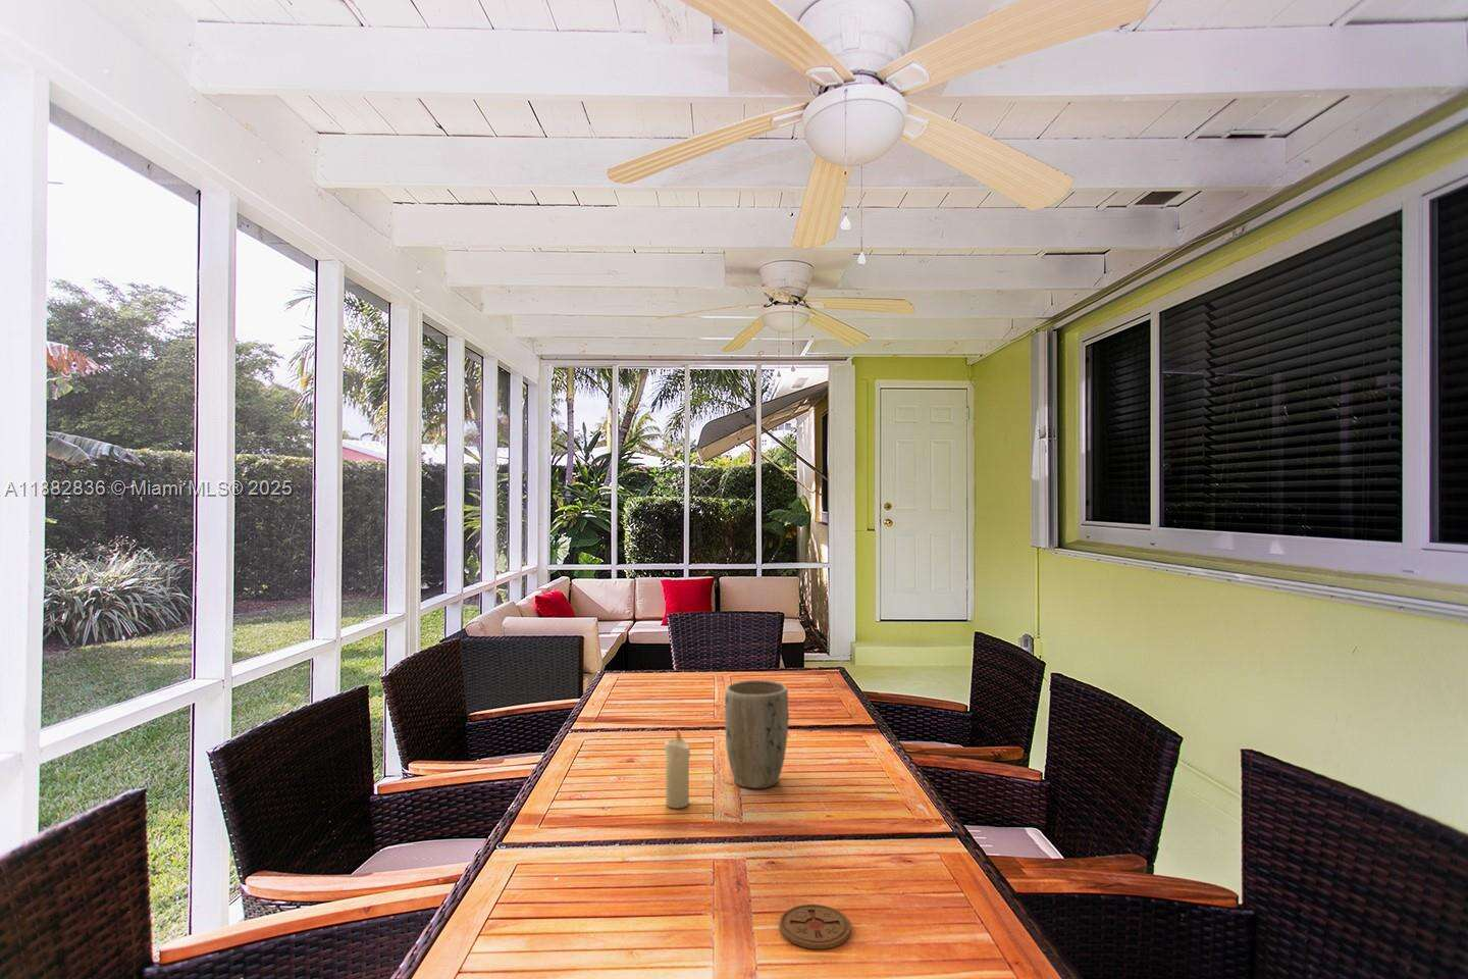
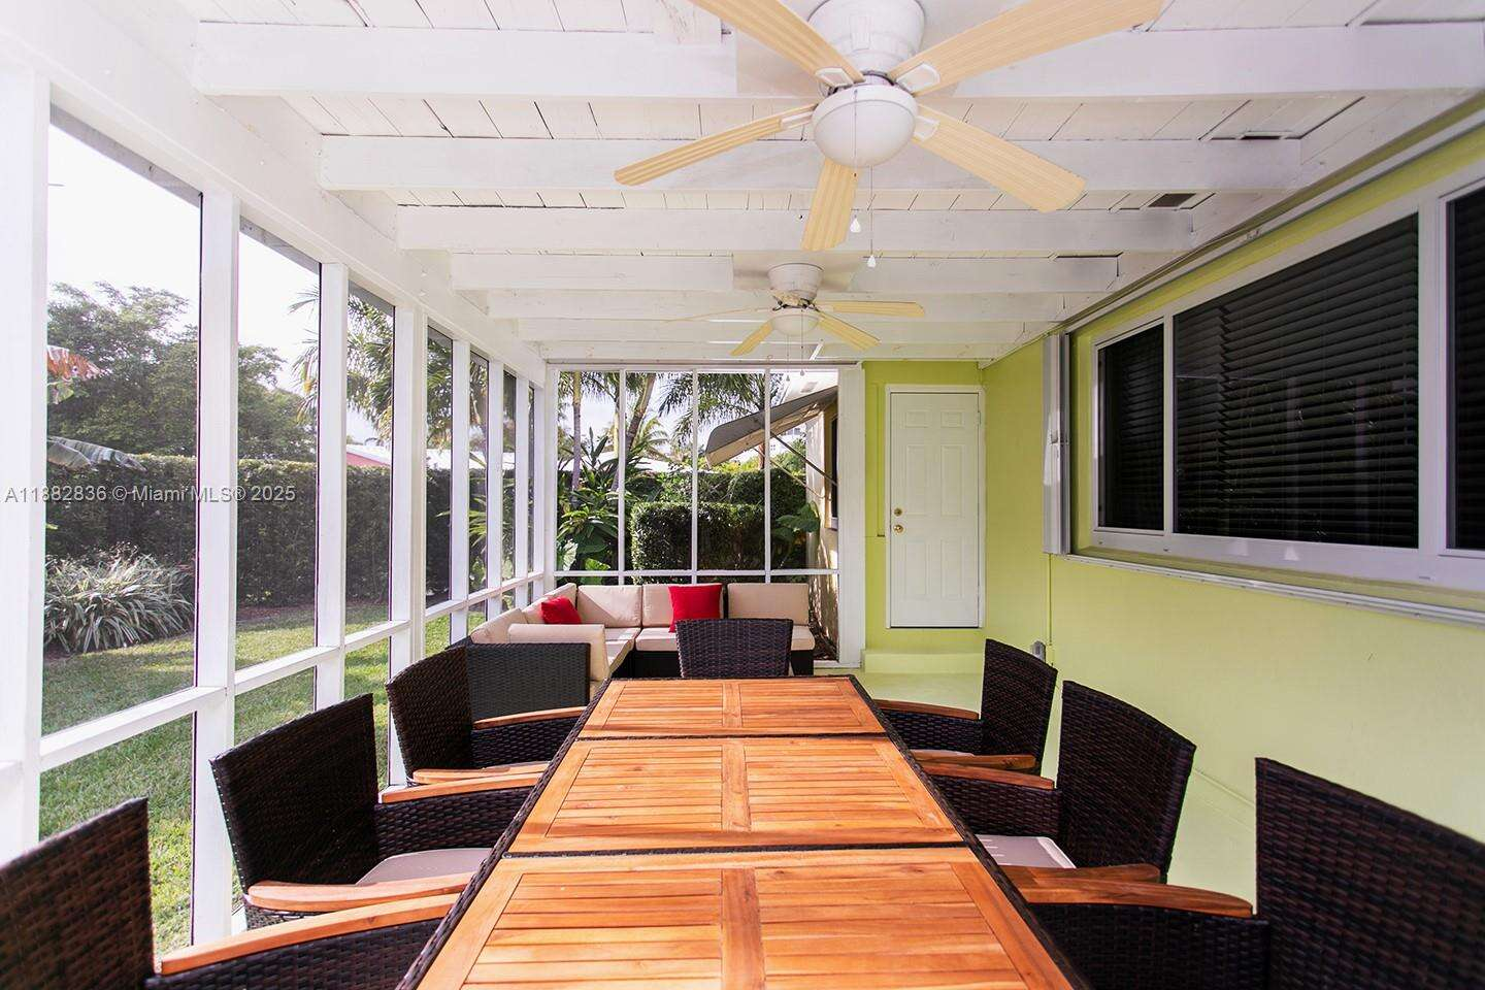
- coaster [779,904,852,951]
- candle [664,727,691,810]
- plant pot [724,680,790,789]
